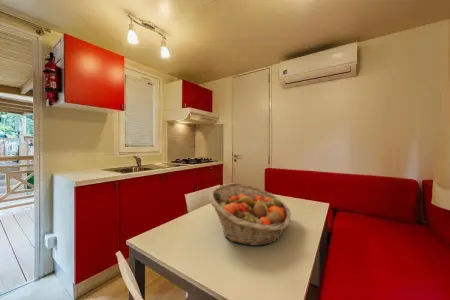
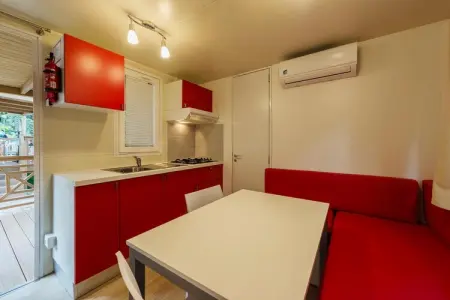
- fruit basket [208,182,292,247]
